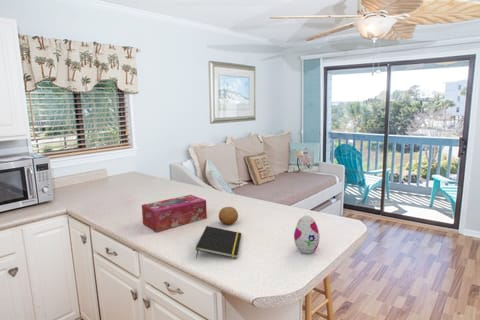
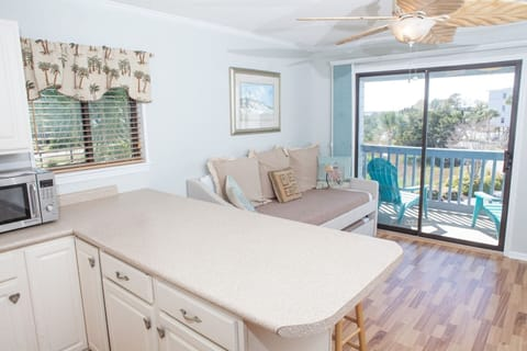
- notepad [195,225,242,259]
- tissue box [141,194,208,233]
- fruit [218,206,239,226]
- decorative egg [293,215,321,254]
